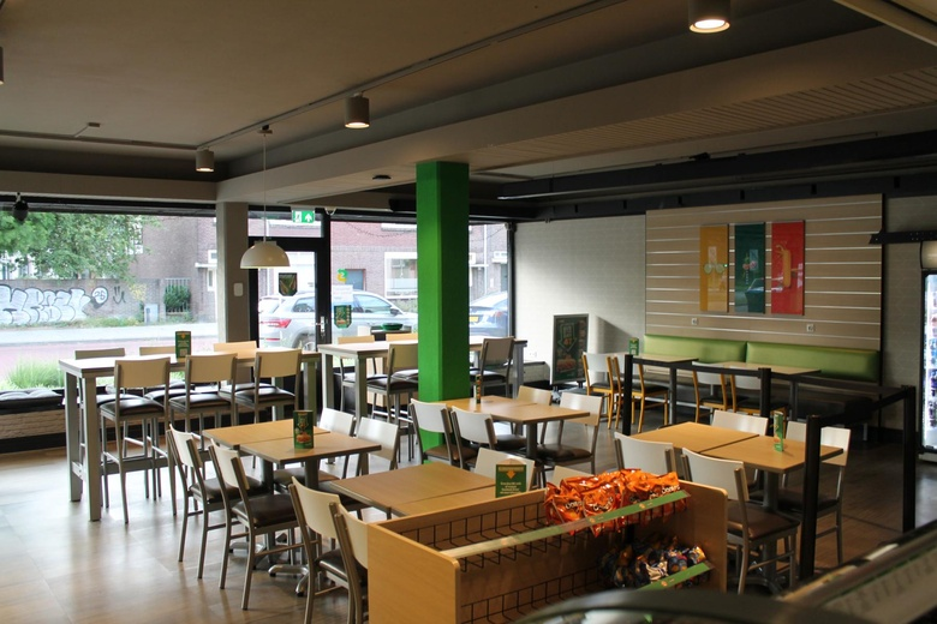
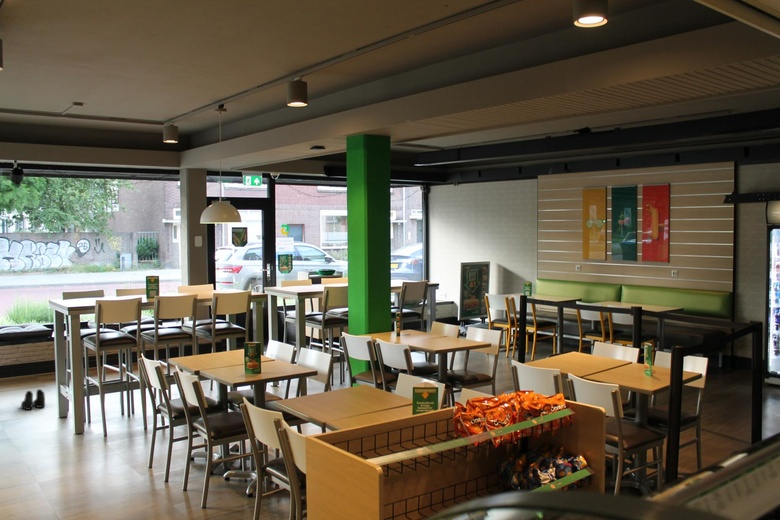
+ boots [20,388,46,411]
